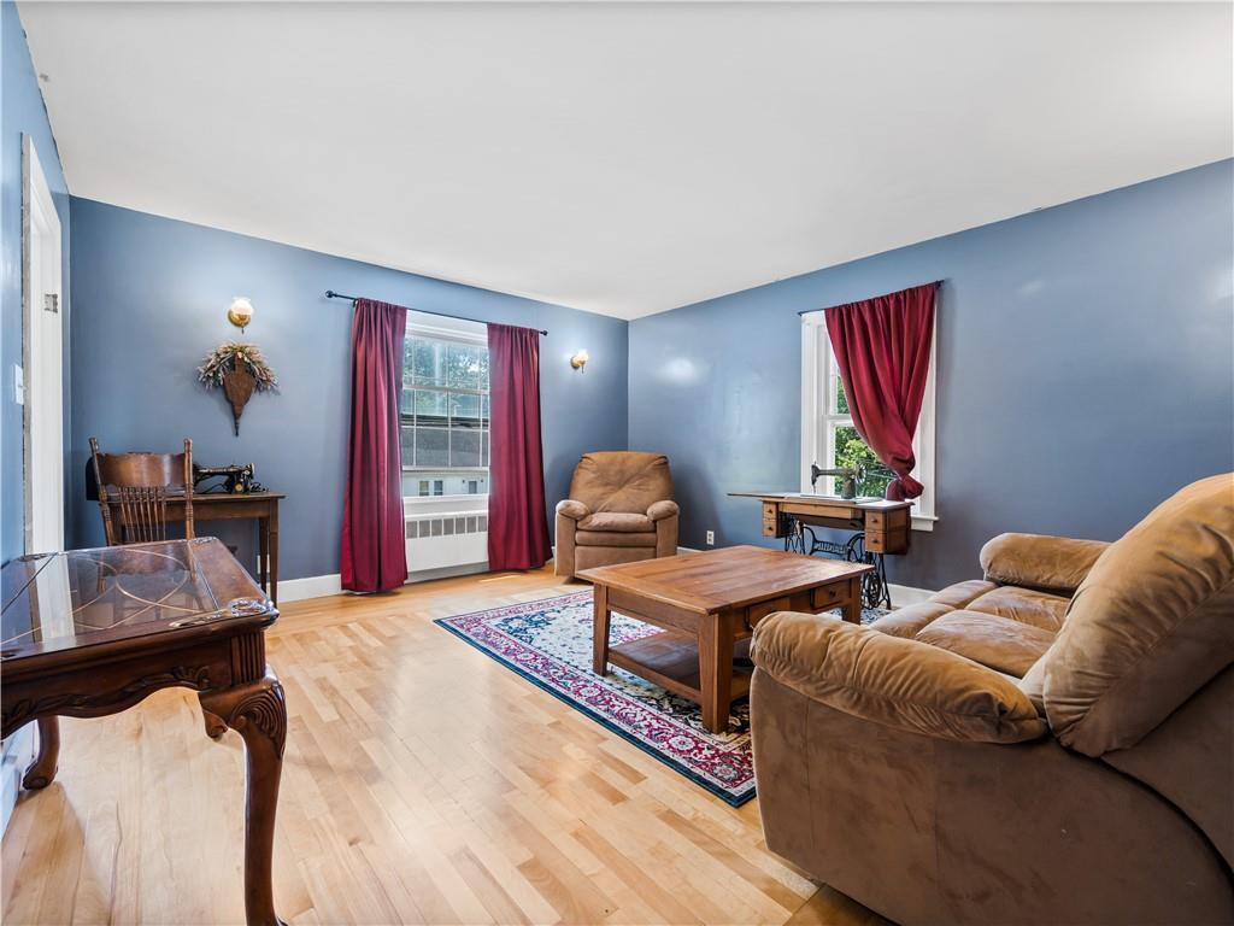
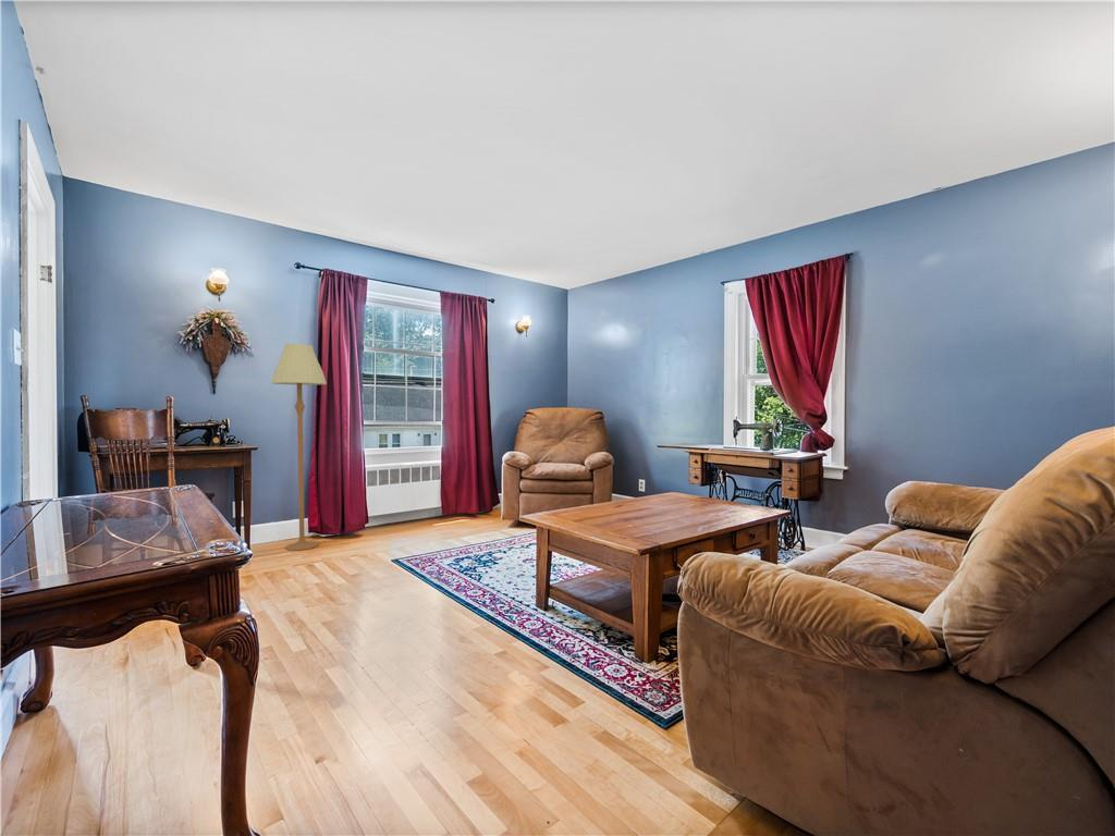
+ floor lamp [270,343,328,552]
